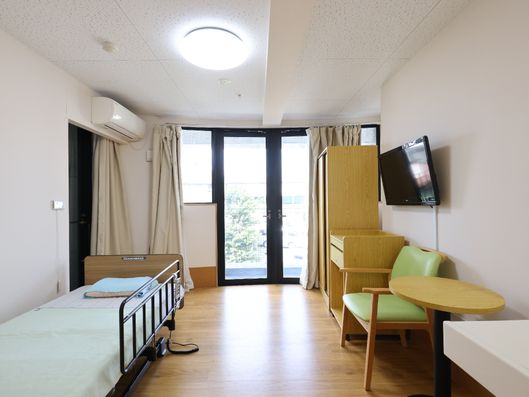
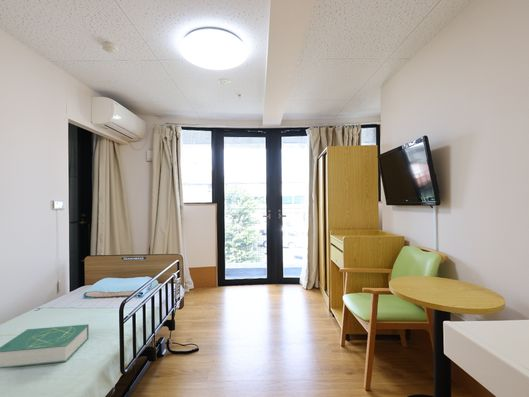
+ book [0,323,90,369]
